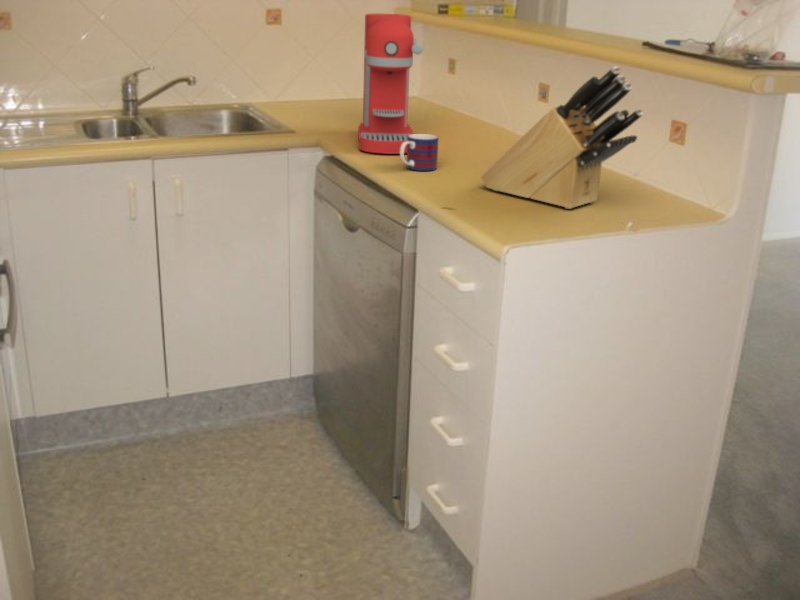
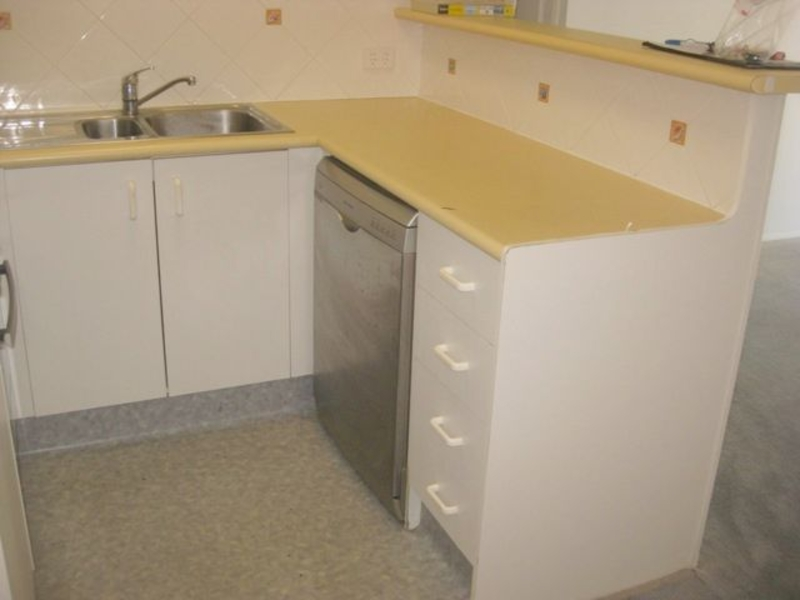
- mug [399,133,440,172]
- coffee maker [357,13,424,155]
- knife block [480,65,644,210]
